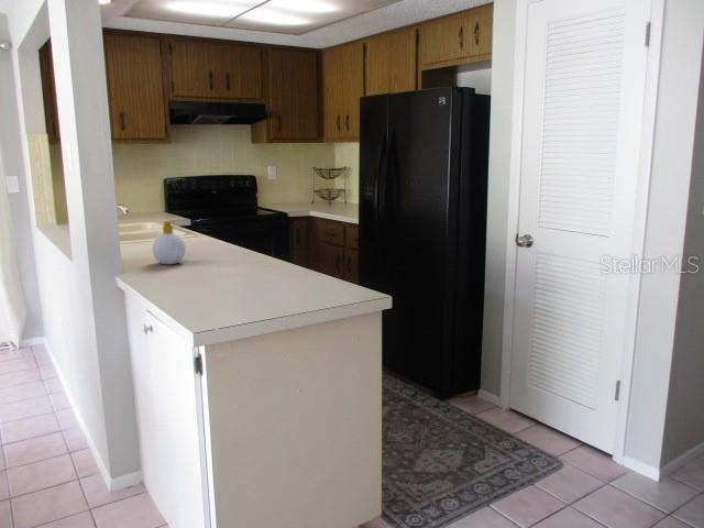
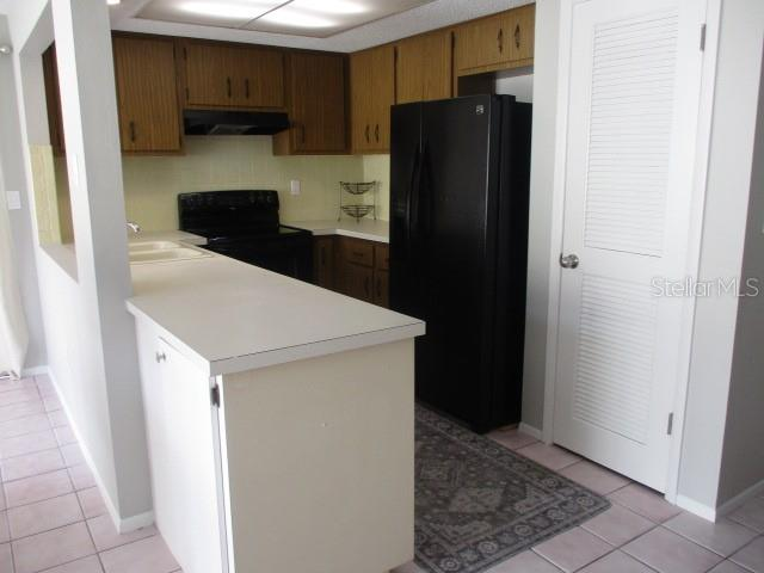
- soap bottle [151,220,187,265]
